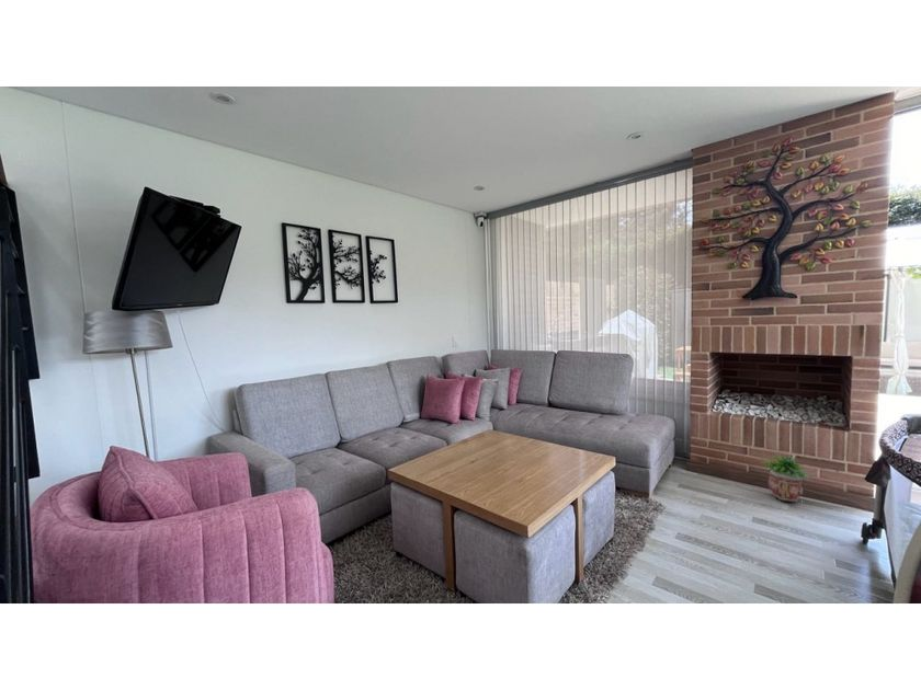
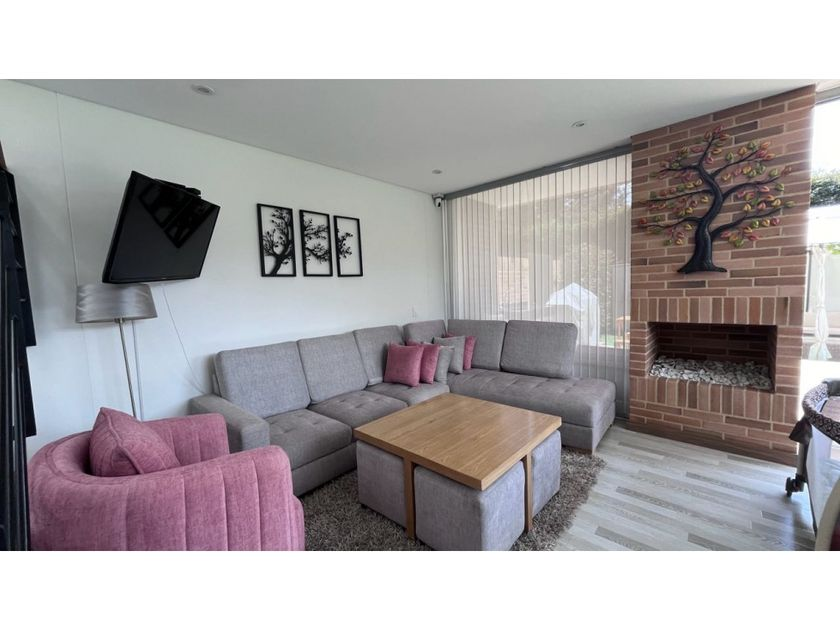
- potted plant [761,452,811,503]
